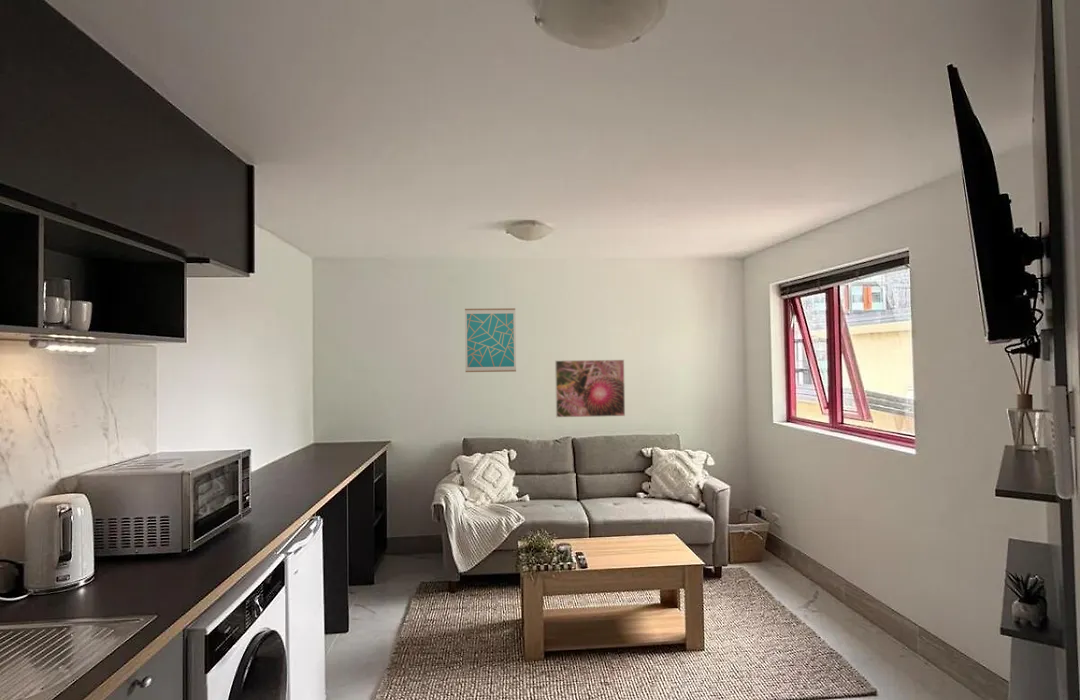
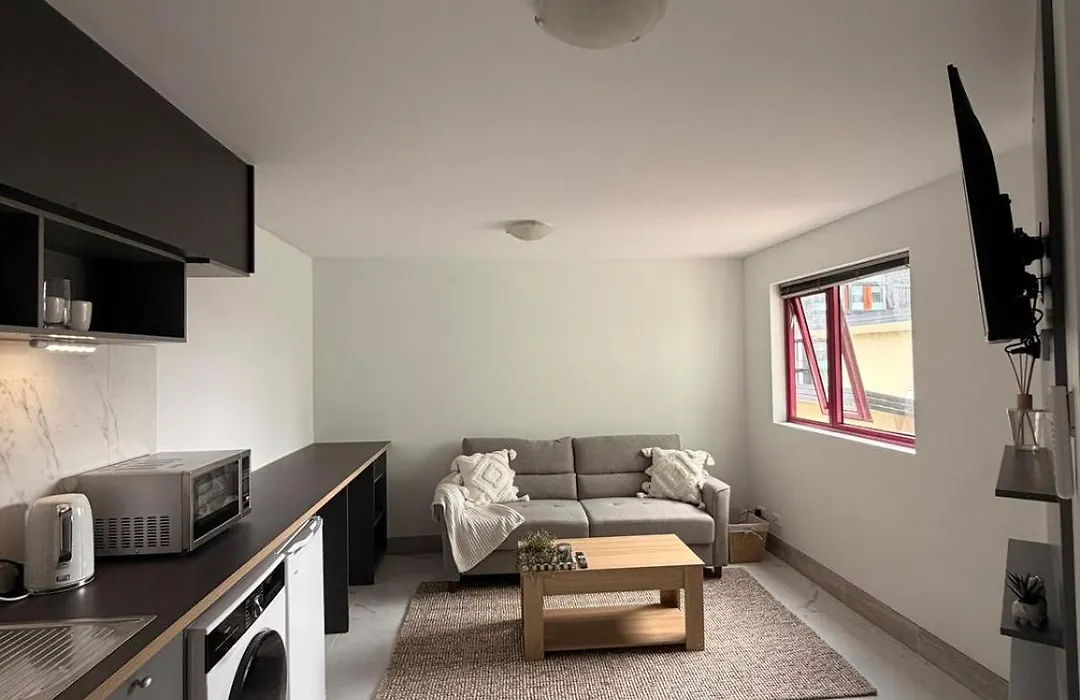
- wall art [464,307,517,373]
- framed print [554,359,626,418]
